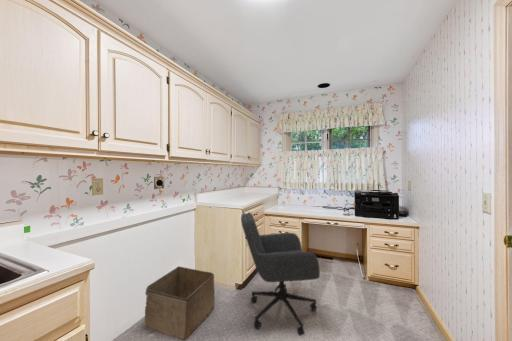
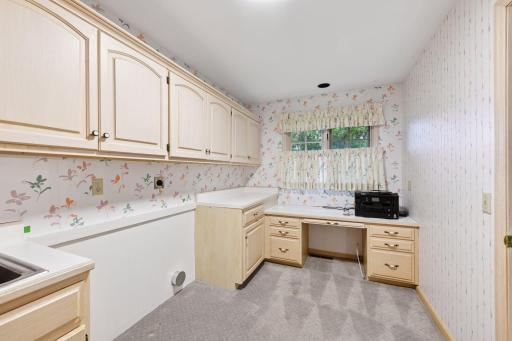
- office chair [240,211,321,337]
- storage bin [144,265,216,341]
